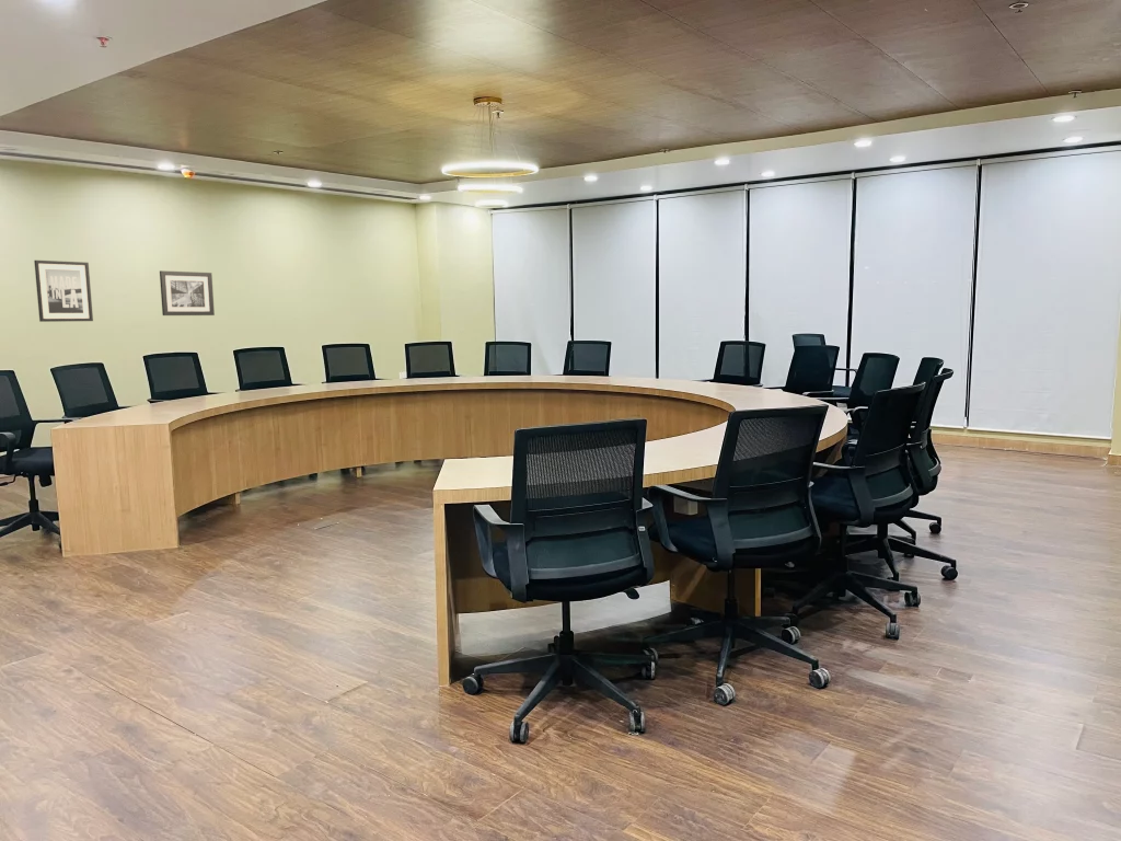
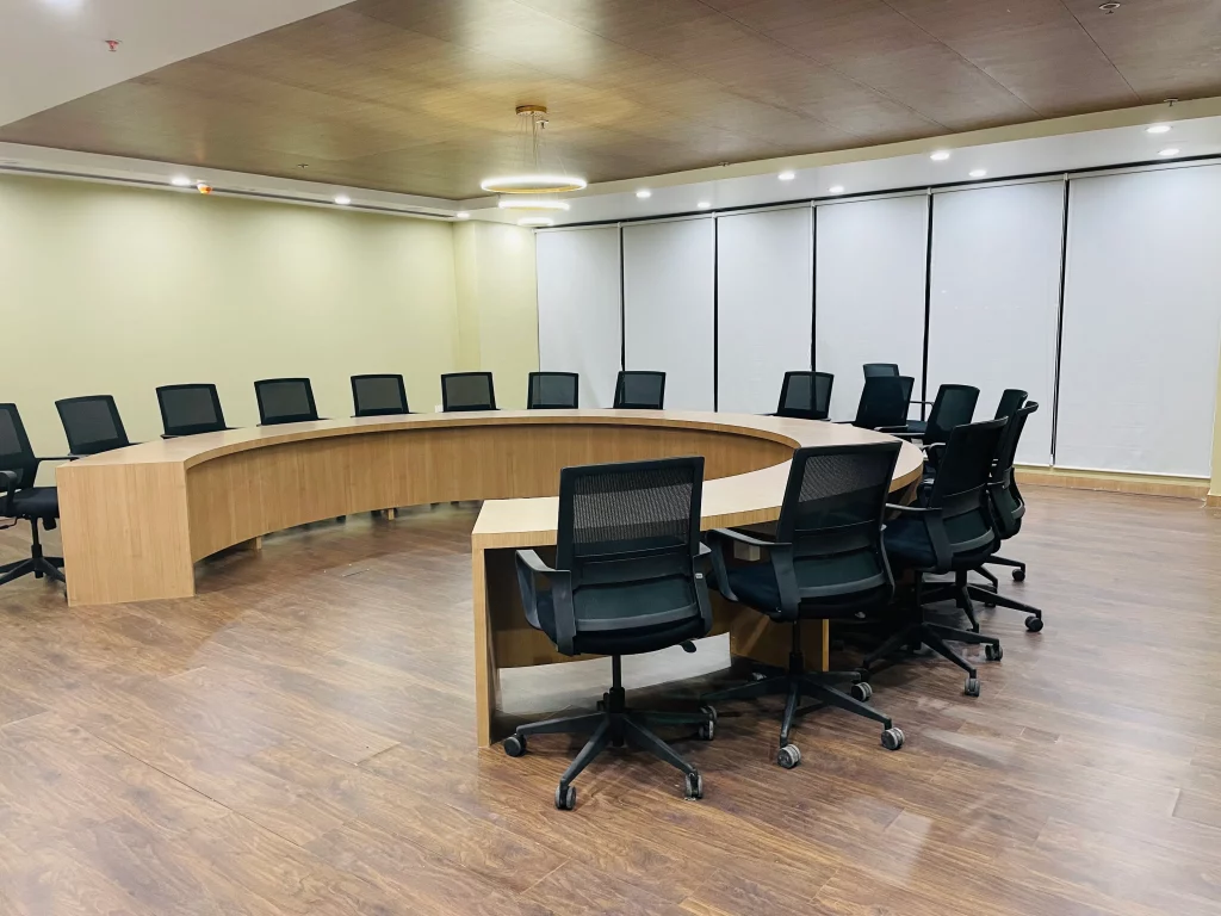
- wall art [159,269,216,316]
- wall art [33,260,94,323]
